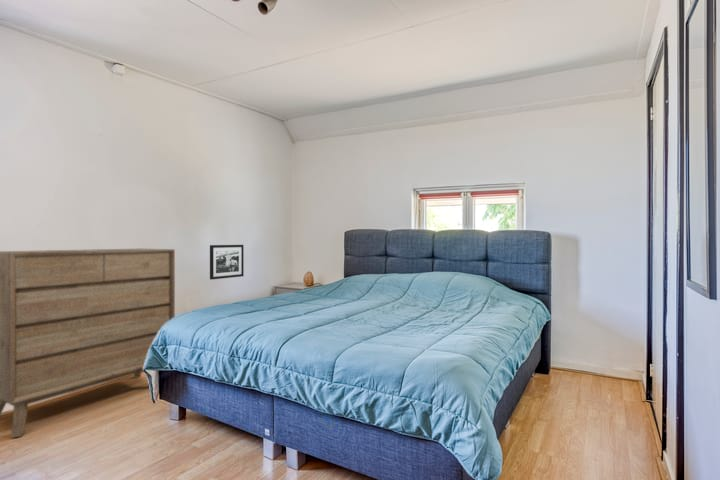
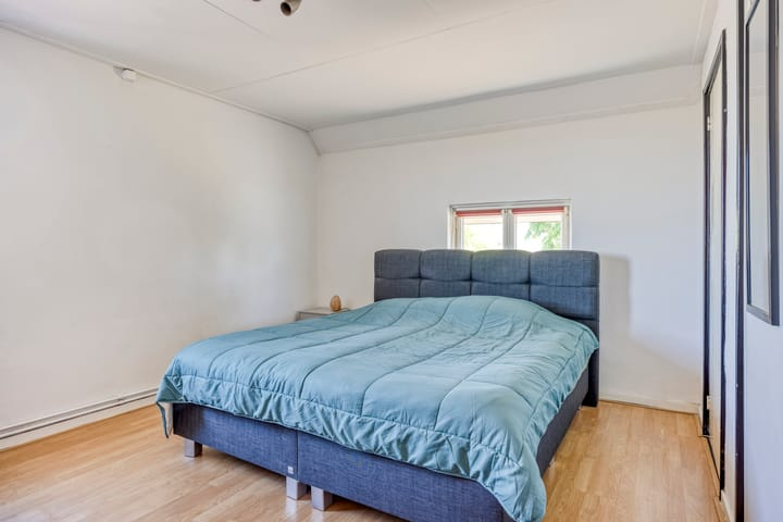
- dresser [0,248,176,439]
- picture frame [209,244,245,281]
